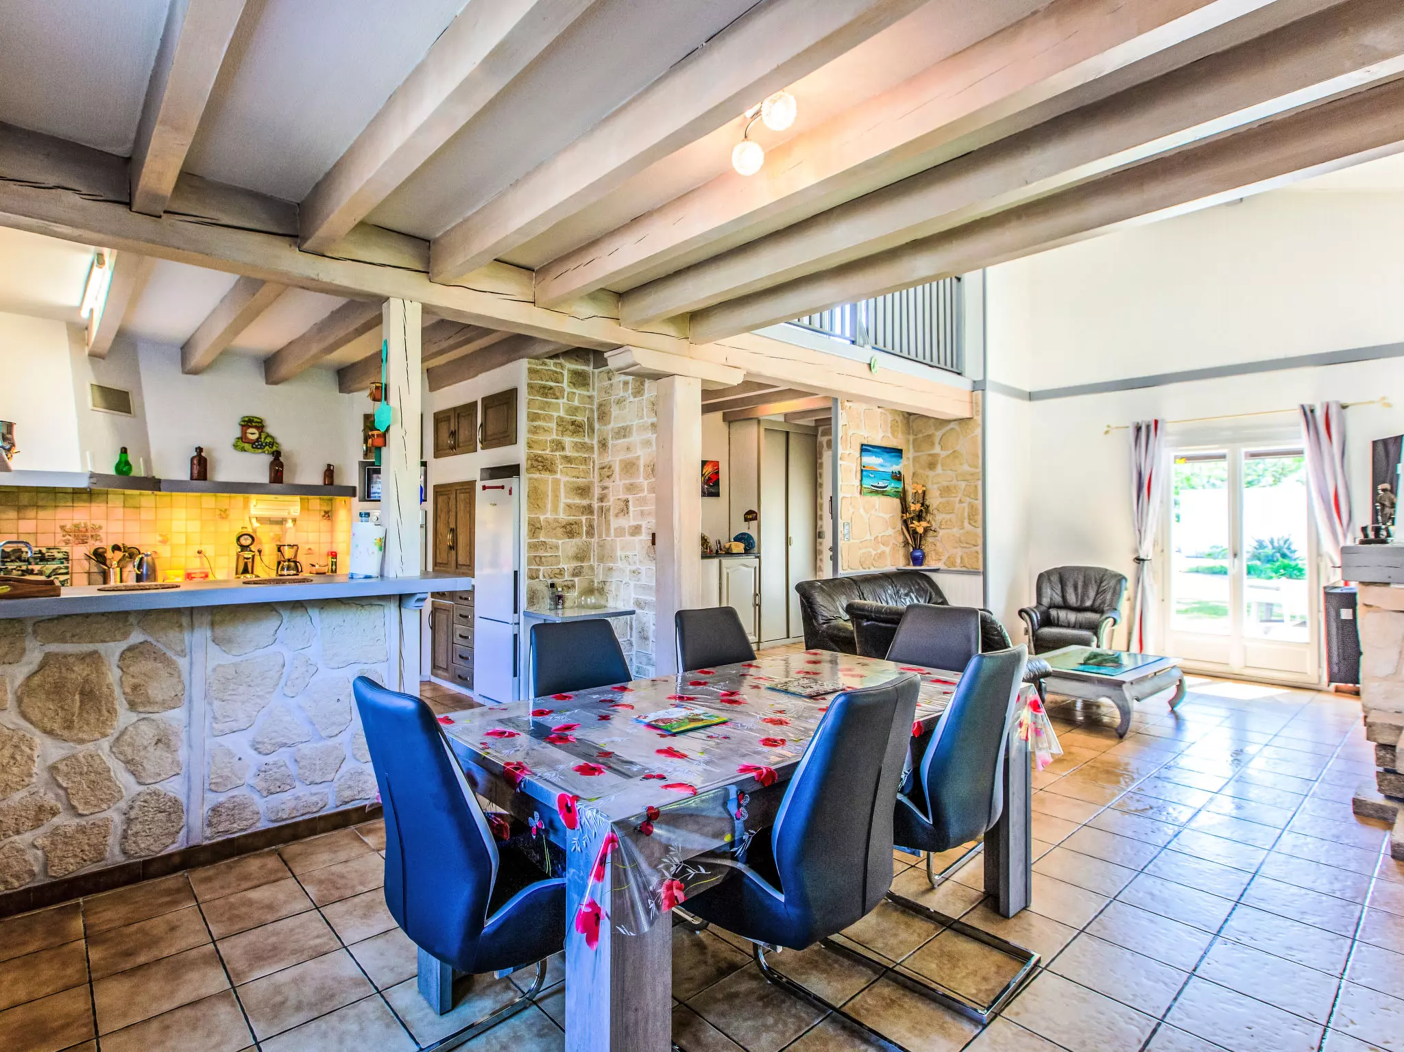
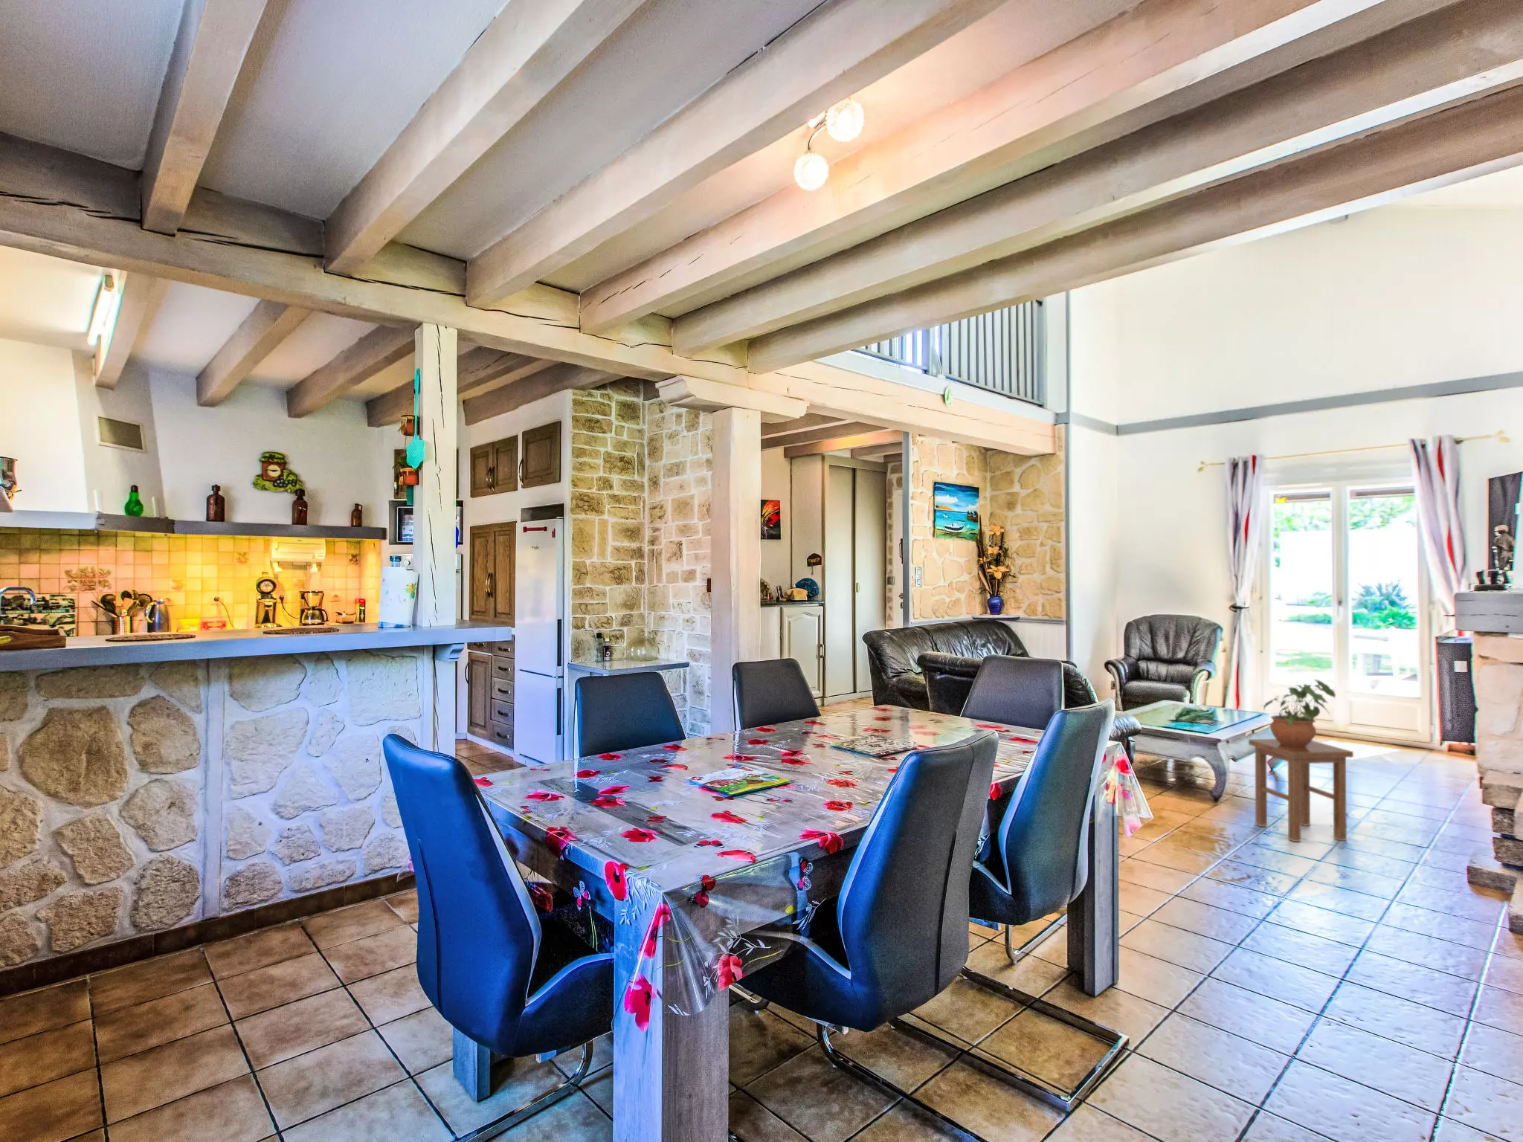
+ stool [1248,738,1354,842]
+ potted plant [1263,679,1336,747]
